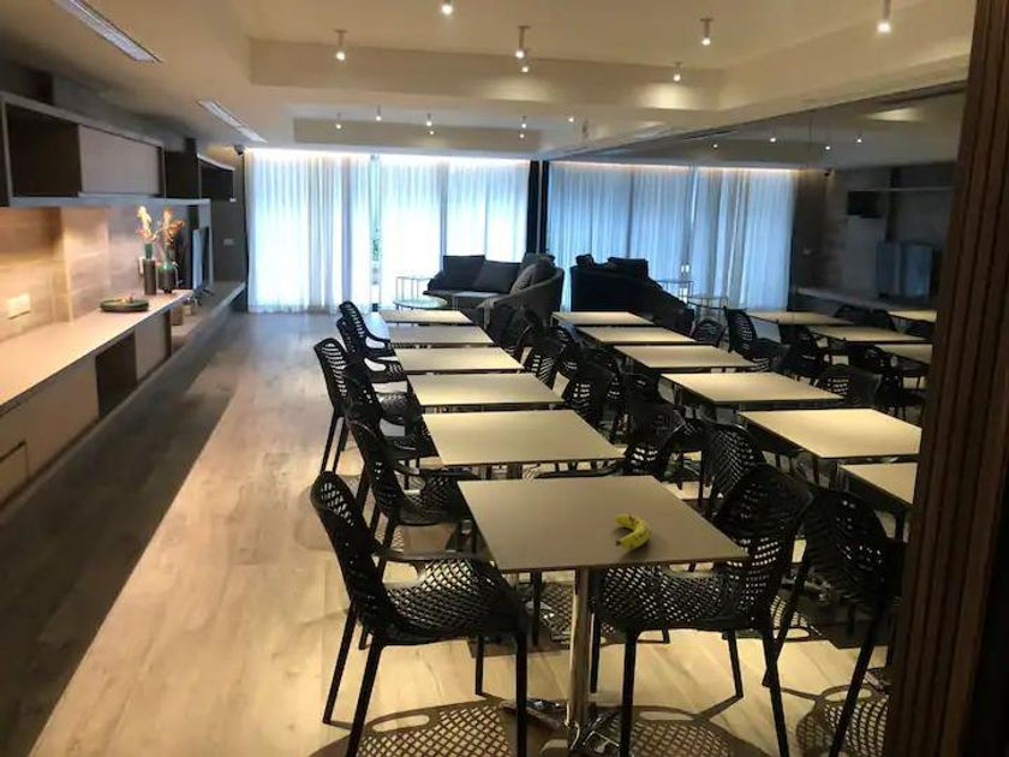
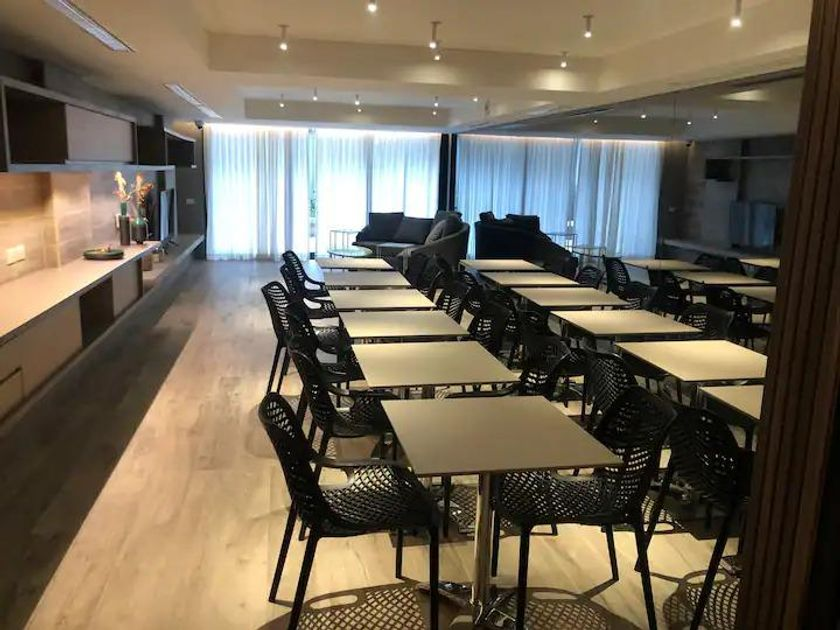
- fruit [613,513,652,550]
